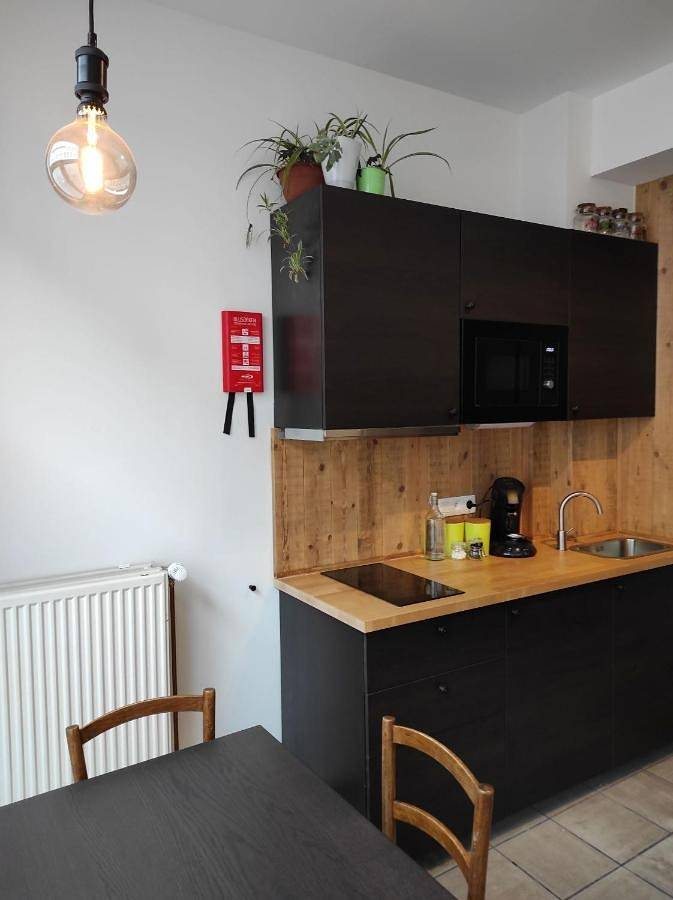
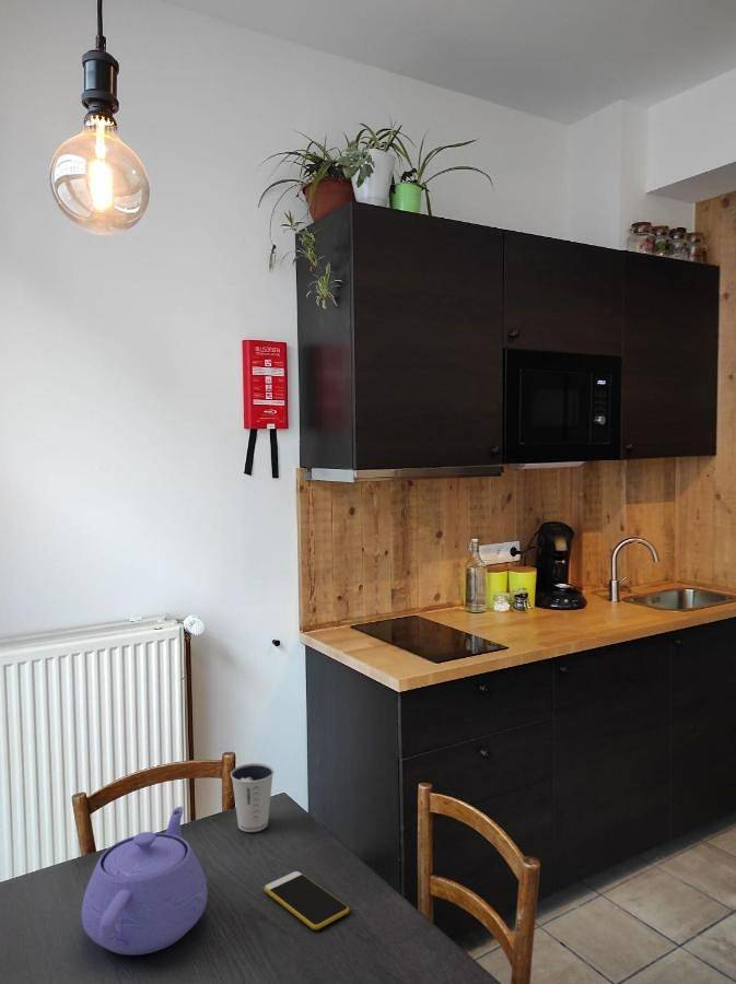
+ smartphone [264,870,350,930]
+ teapot [80,806,209,956]
+ dixie cup [230,762,274,833]
